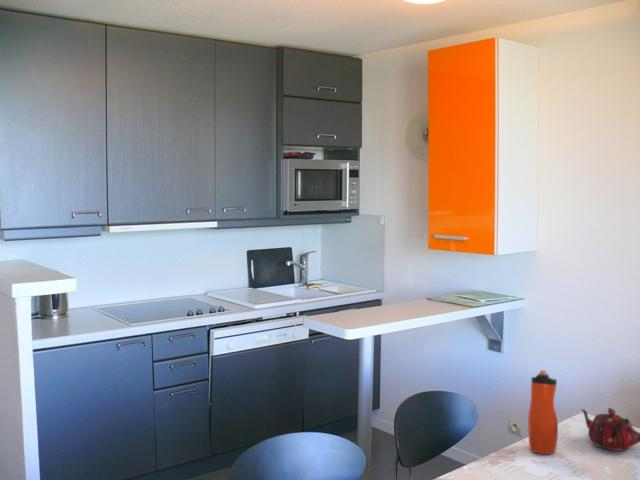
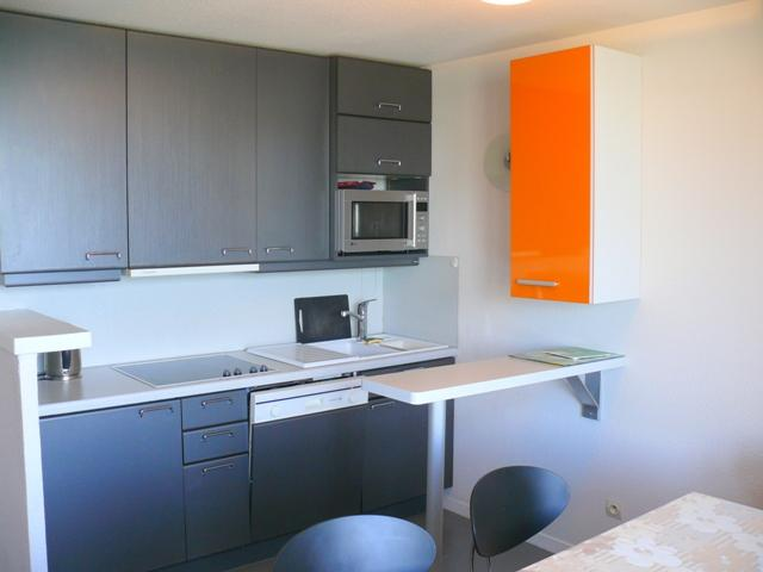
- teapot [580,407,640,452]
- water bottle [527,369,559,455]
